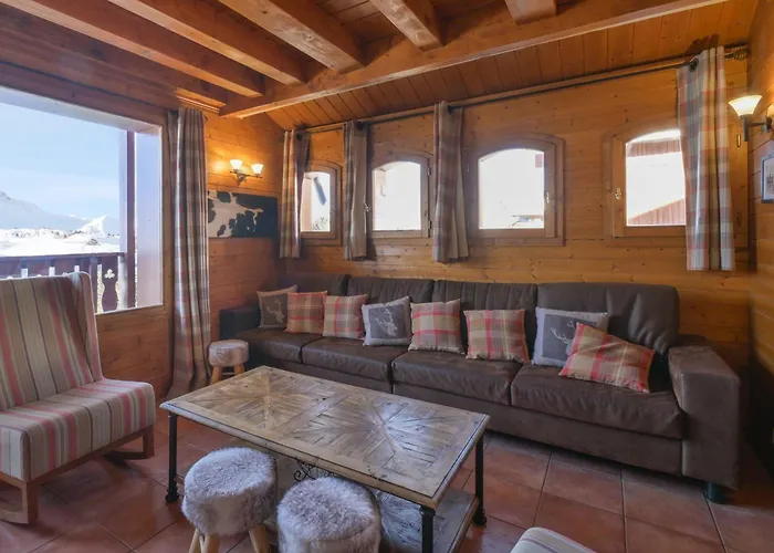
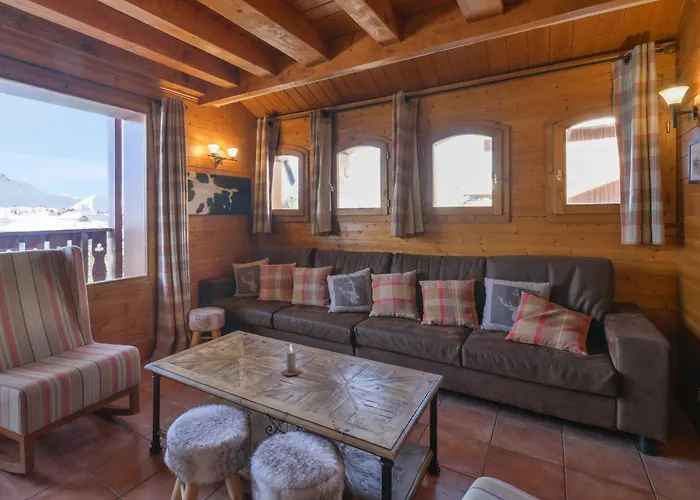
+ candle [280,343,302,377]
